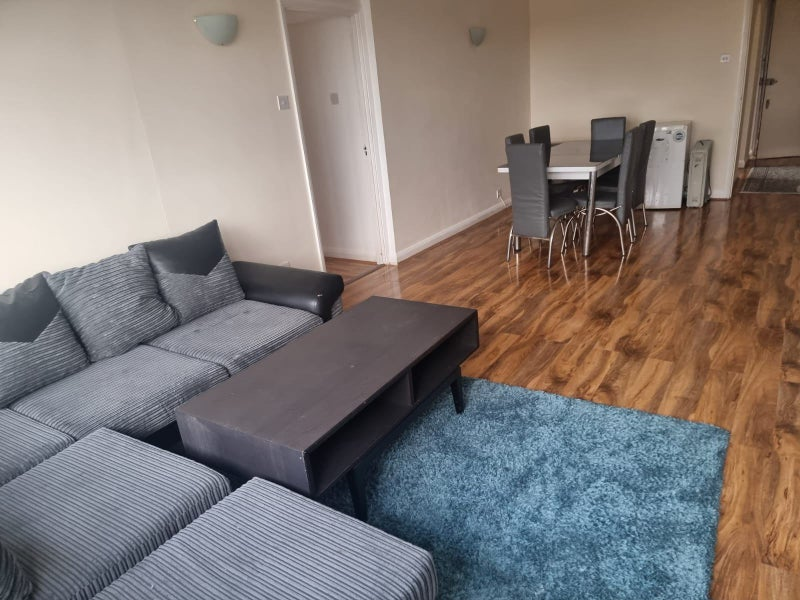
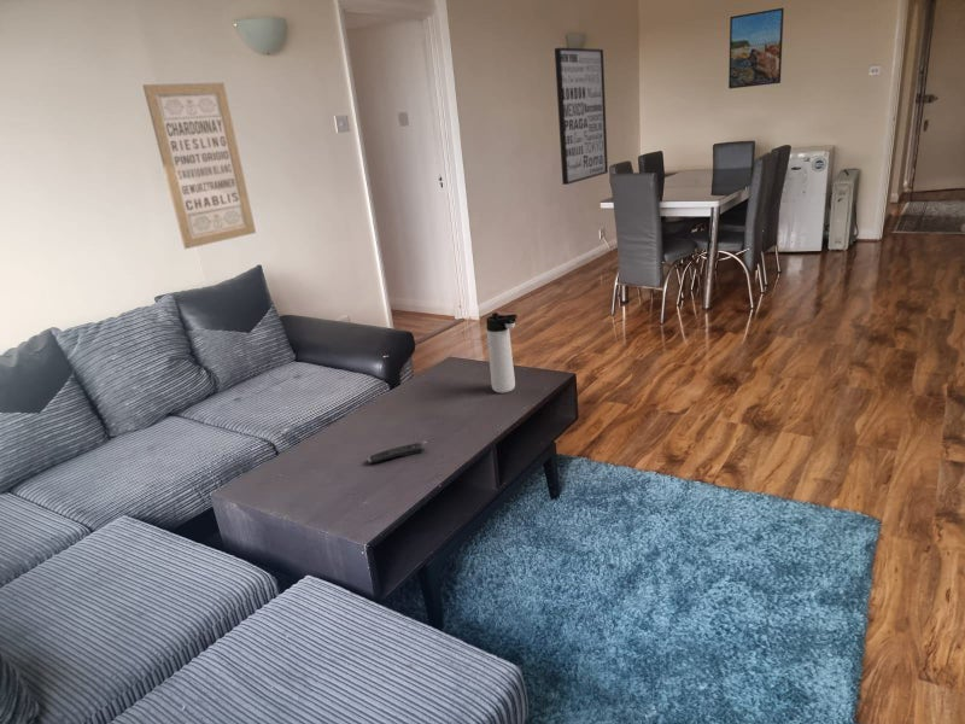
+ wall art [141,82,257,250]
+ thermos bottle [485,311,519,393]
+ wall art [554,47,609,186]
+ remote control [367,442,426,465]
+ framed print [727,7,785,91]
